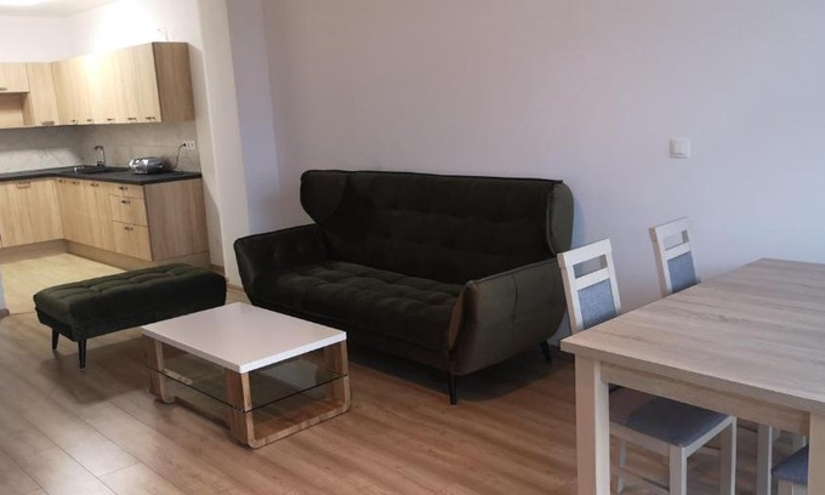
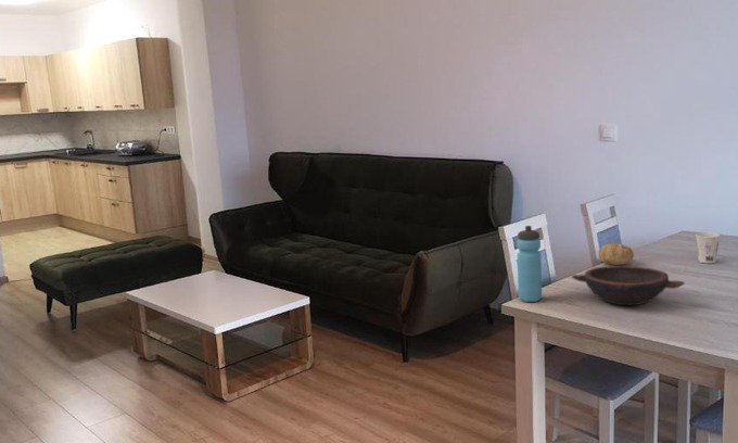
+ fruit [598,242,635,266]
+ bowl [571,265,686,306]
+ cup [695,231,721,264]
+ water bottle [516,225,543,303]
